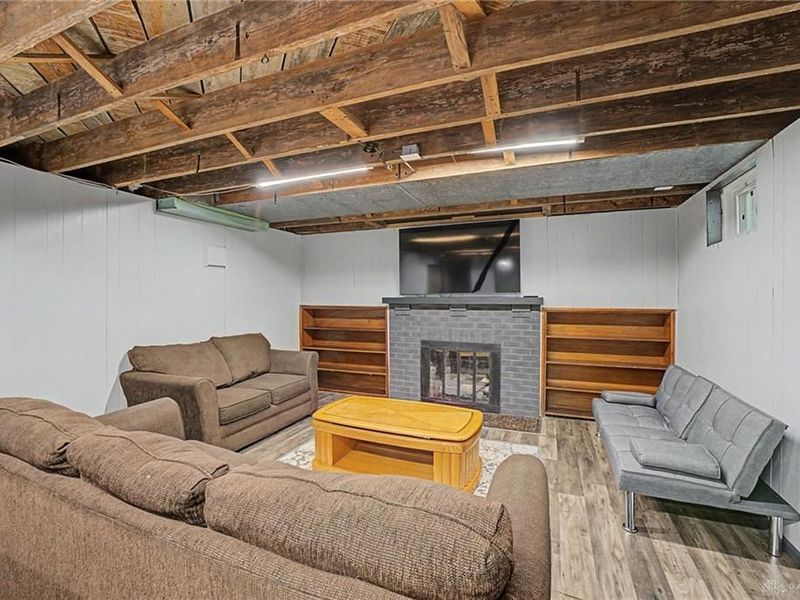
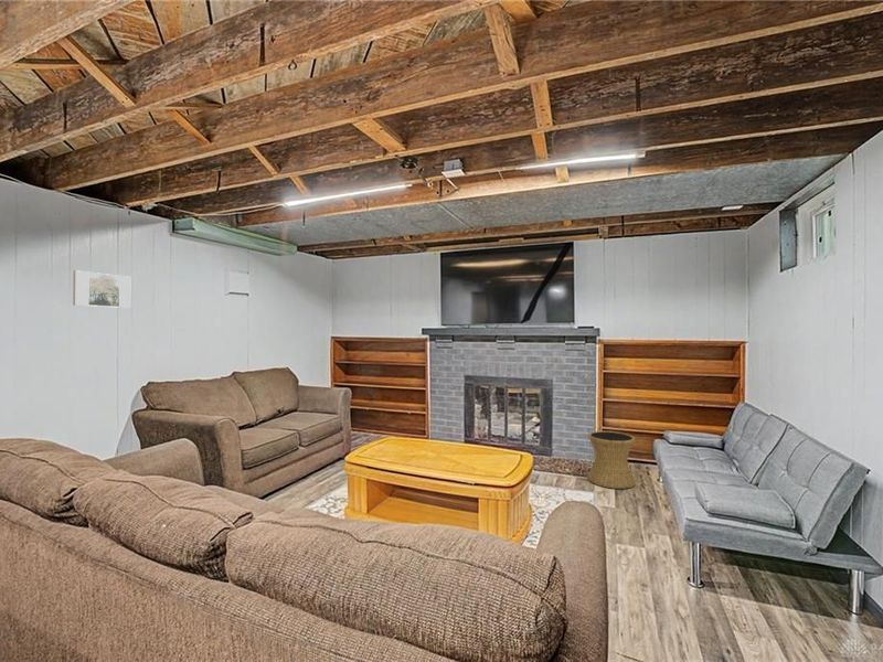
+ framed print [72,269,131,309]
+ side table [586,430,637,490]
